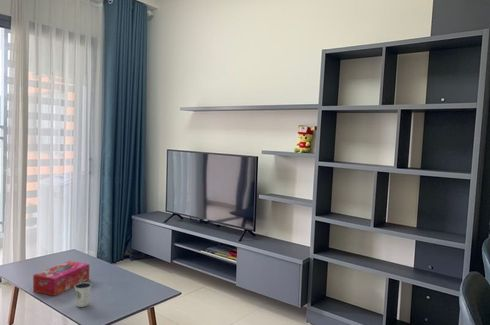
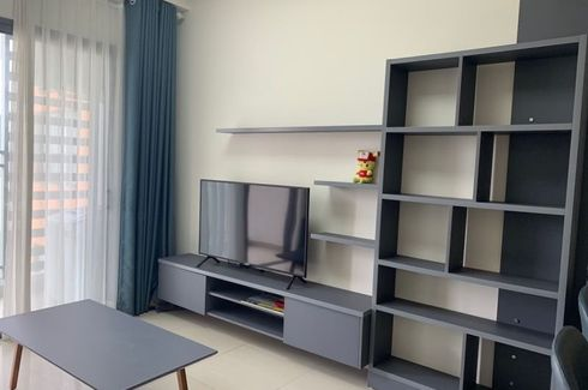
- tissue box [32,260,90,297]
- dixie cup [74,281,92,308]
